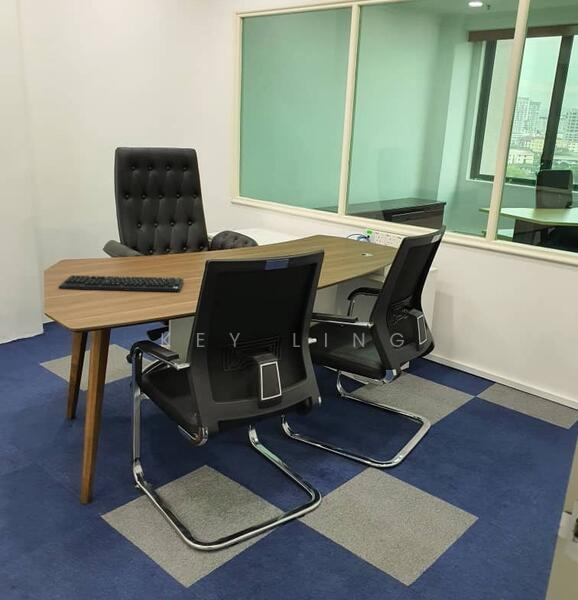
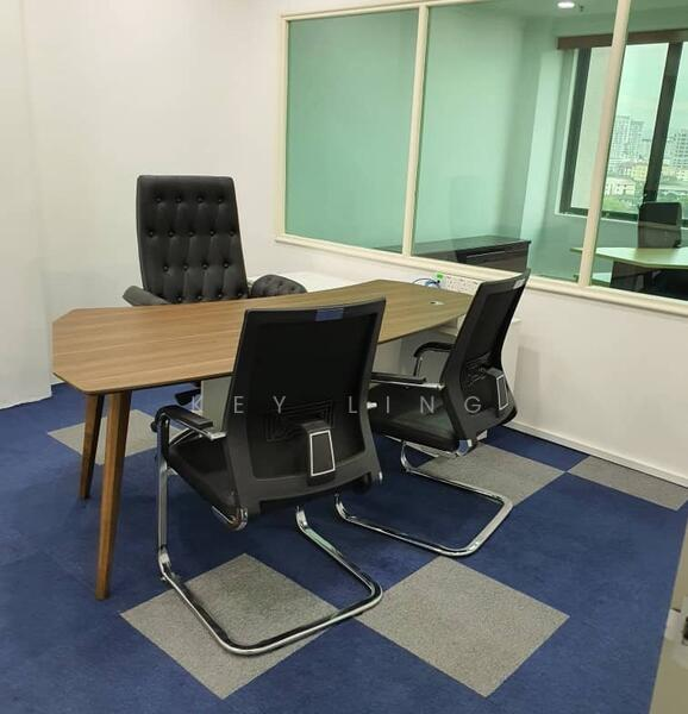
- keyboard [57,274,185,293]
